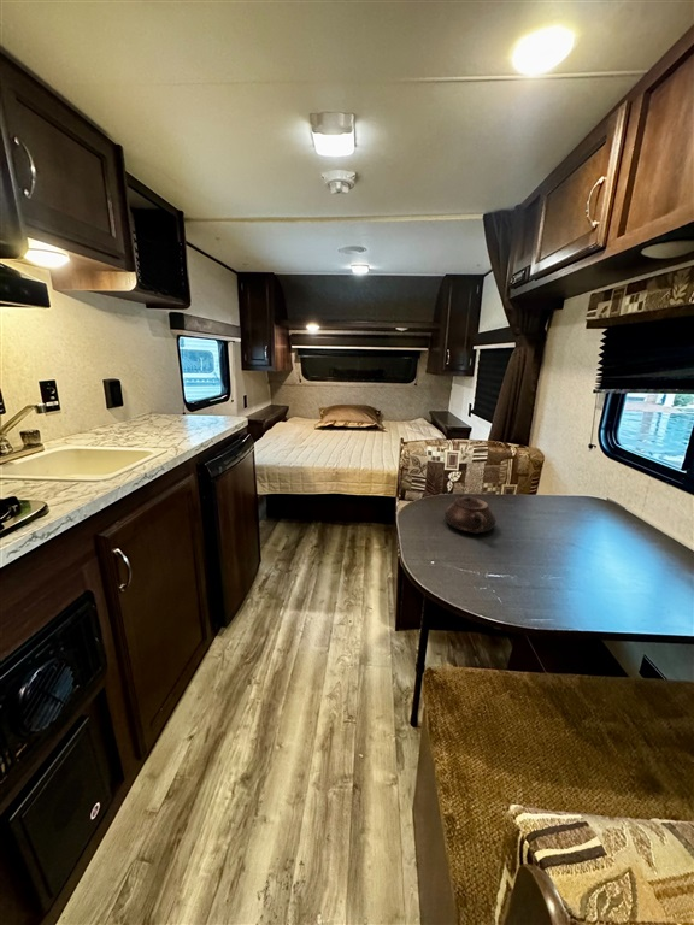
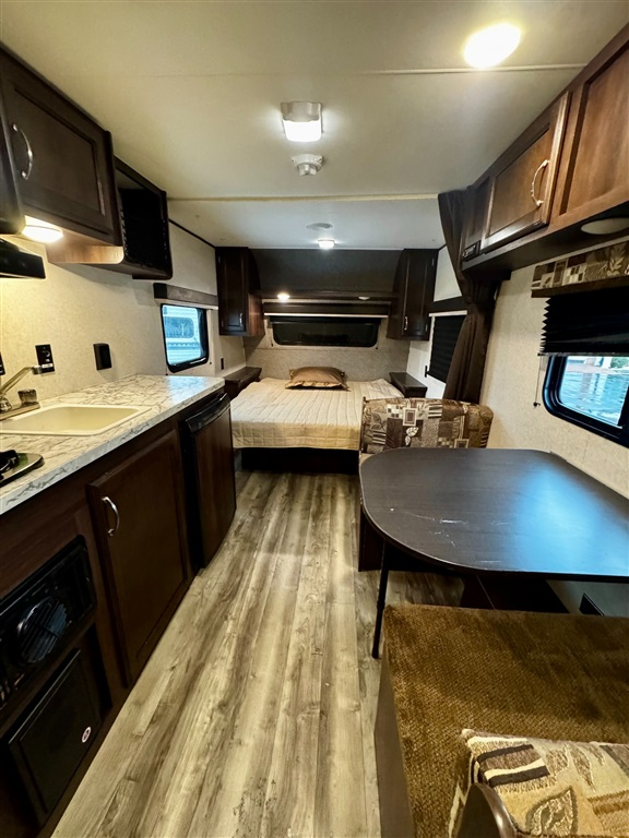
- teapot [443,494,496,535]
